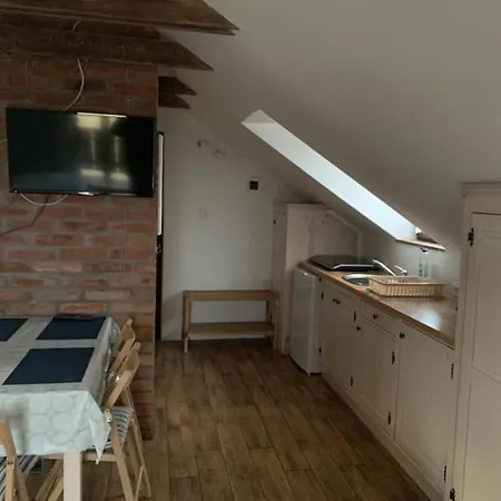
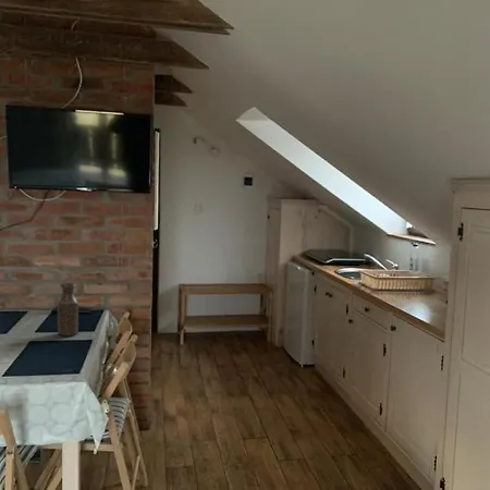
+ bottle [57,282,79,336]
